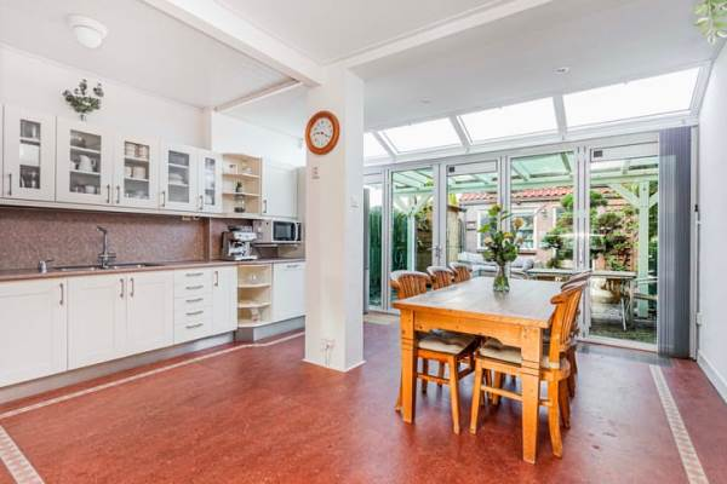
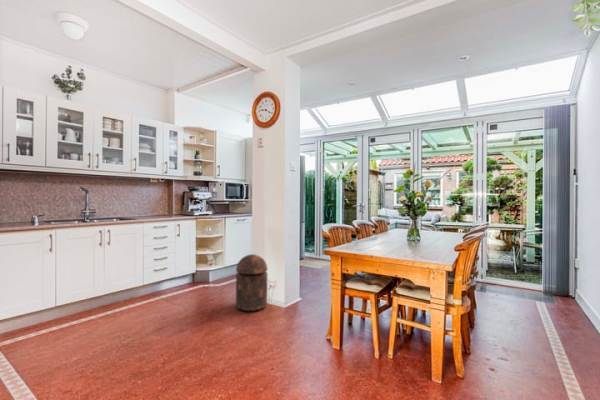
+ trash can [235,253,268,313]
